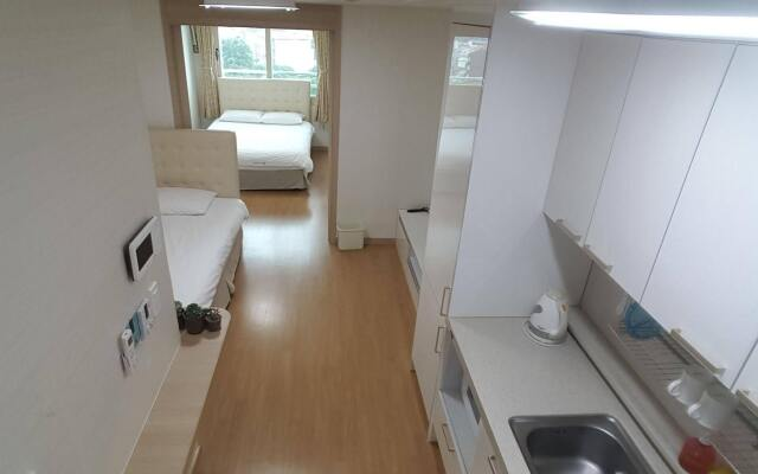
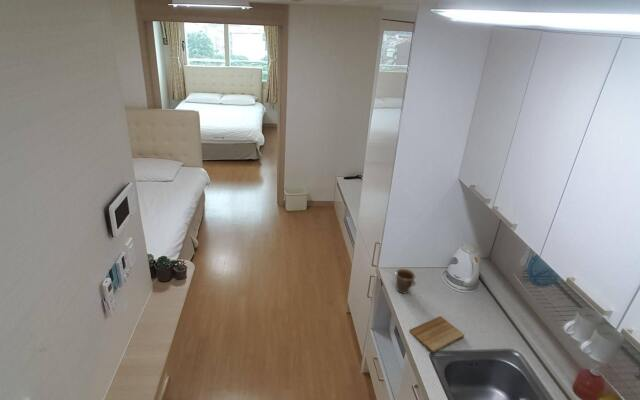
+ mug [395,268,416,295]
+ cutting board [408,315,465,353]
